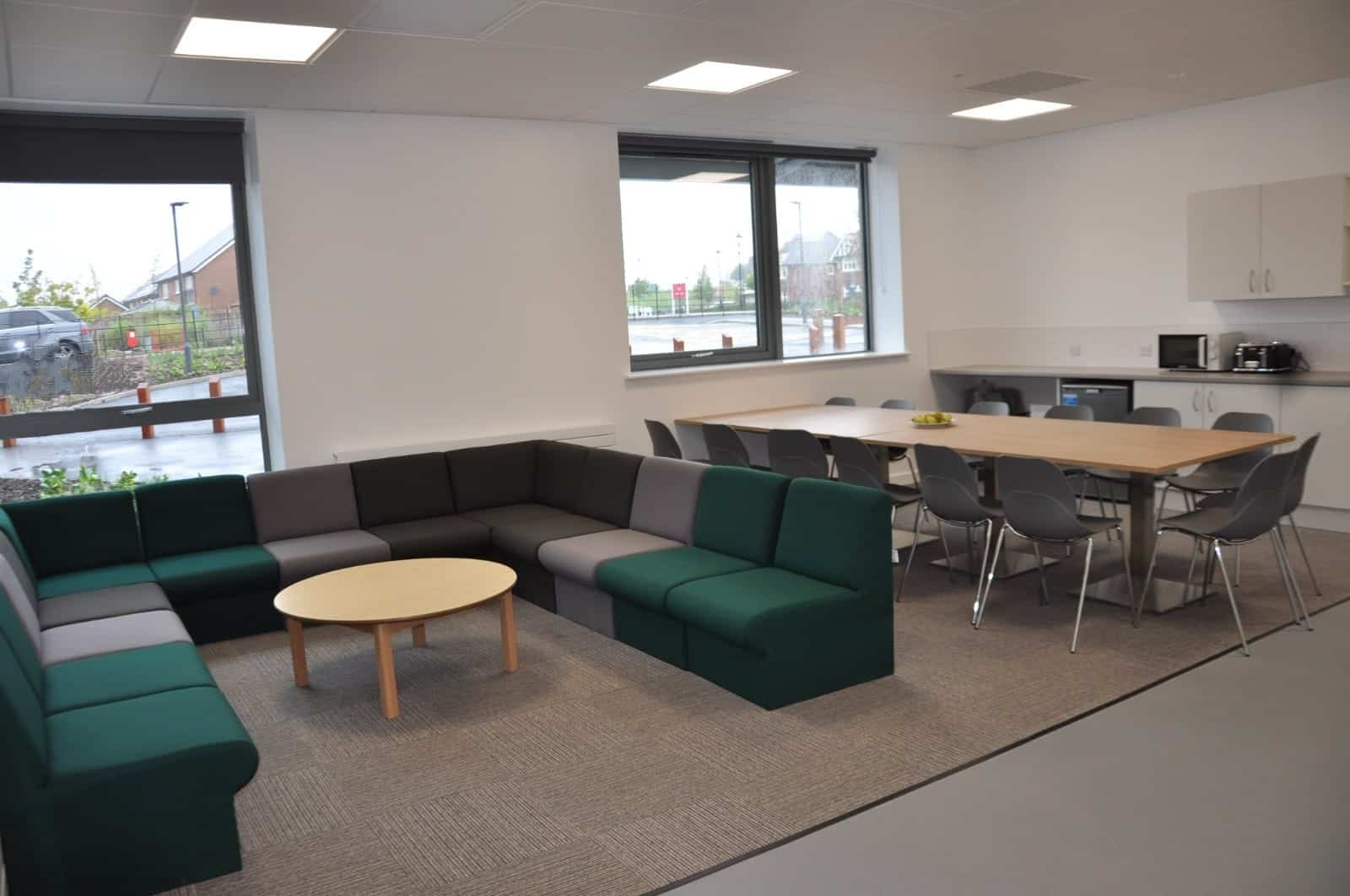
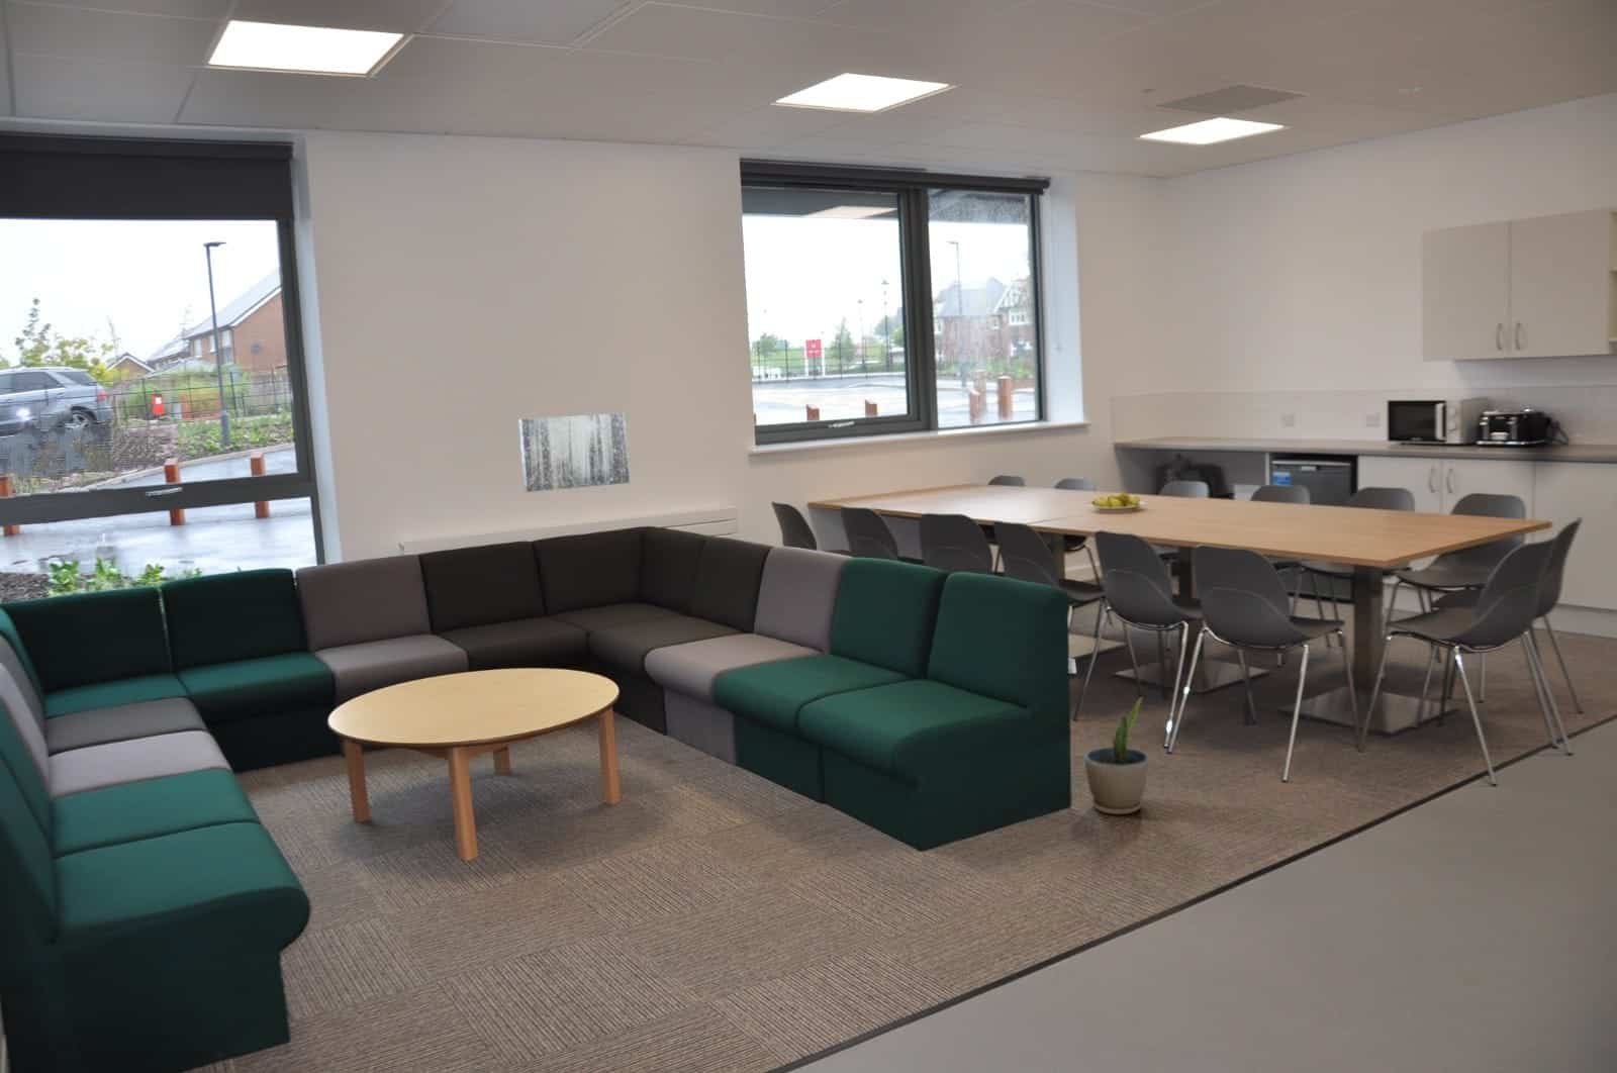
+ wall art [517,412,631,493]
+ potted plant [1083,696,1149,816]
